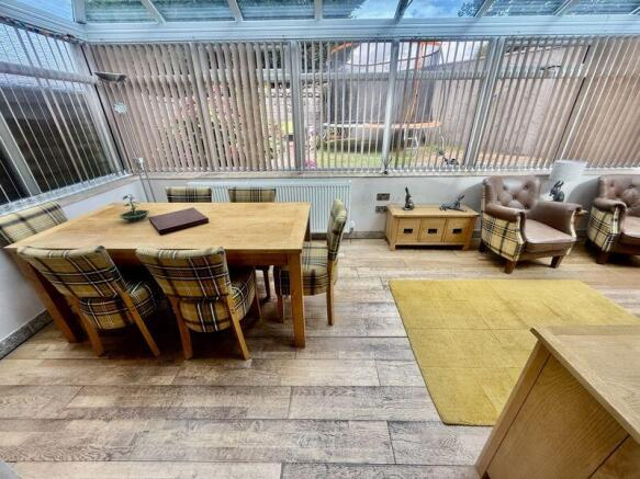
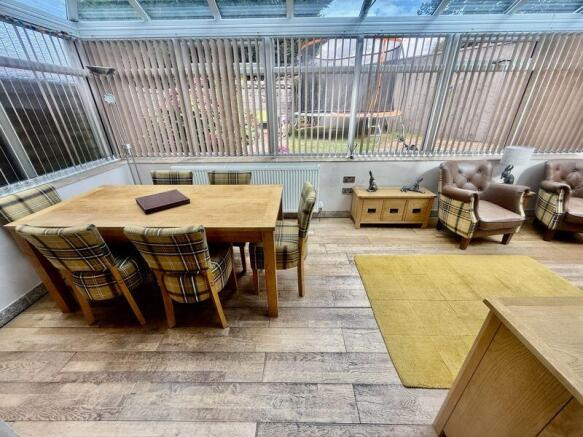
- terrarium [119,193,150,223]
